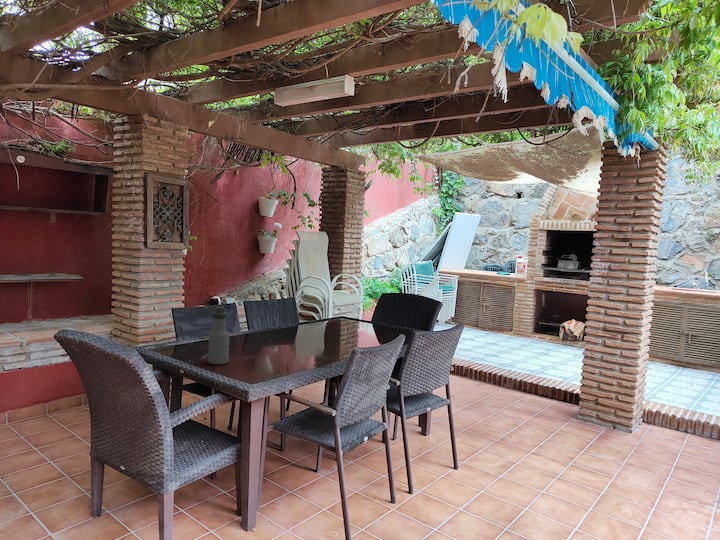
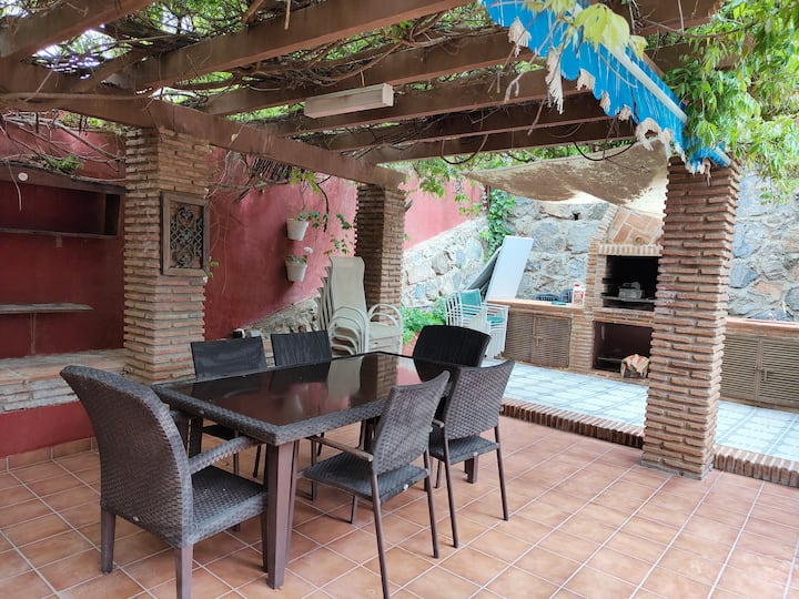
- water bottle [207,305,230,366]
